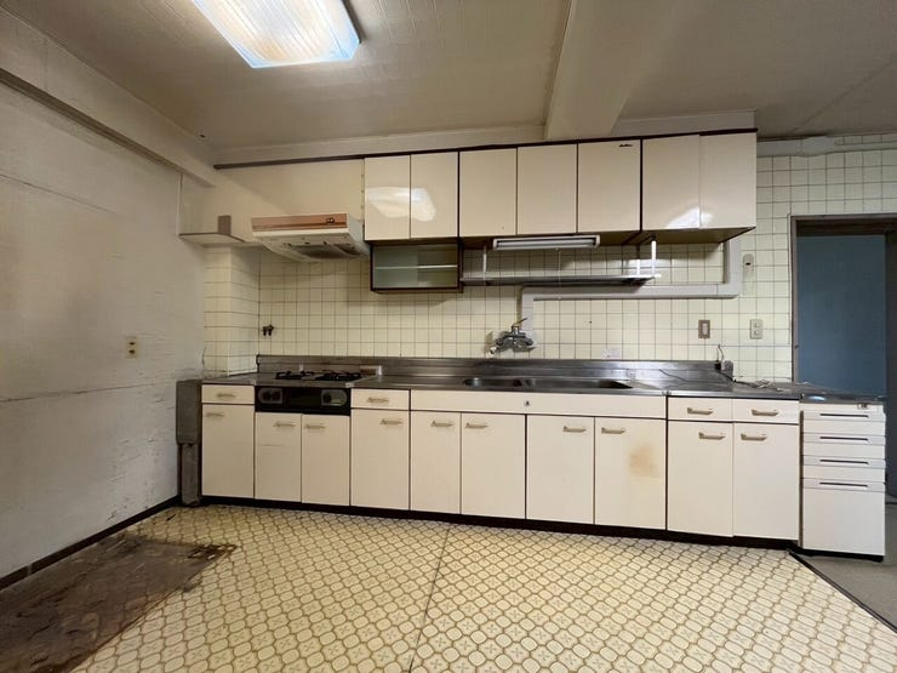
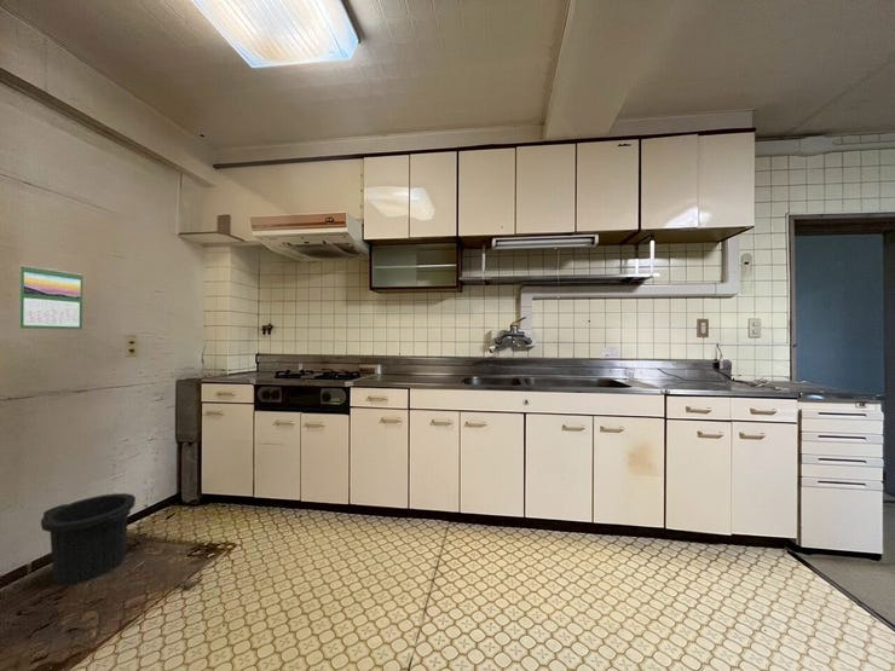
+ trash can [40,492,137,585]
+ calendar [18,264,83,331]
